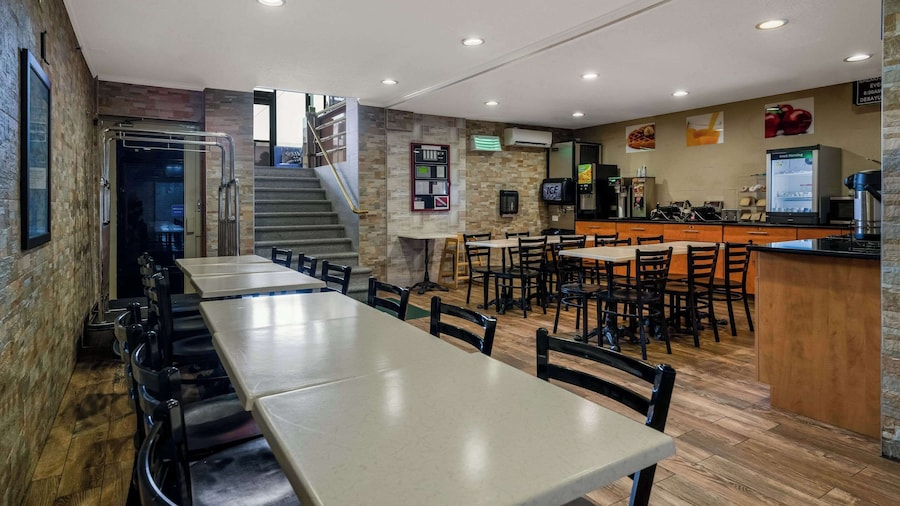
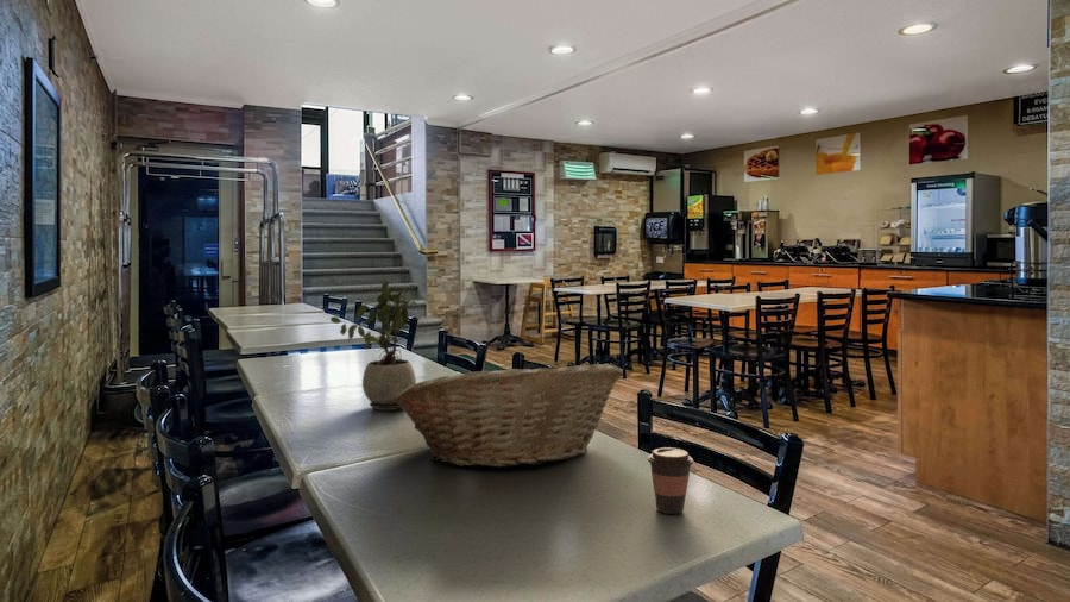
+ fruit basket [394,363,624,469]
+ coffee cup [647,446,694,515]
+ potted plant [329,281,417,412]
